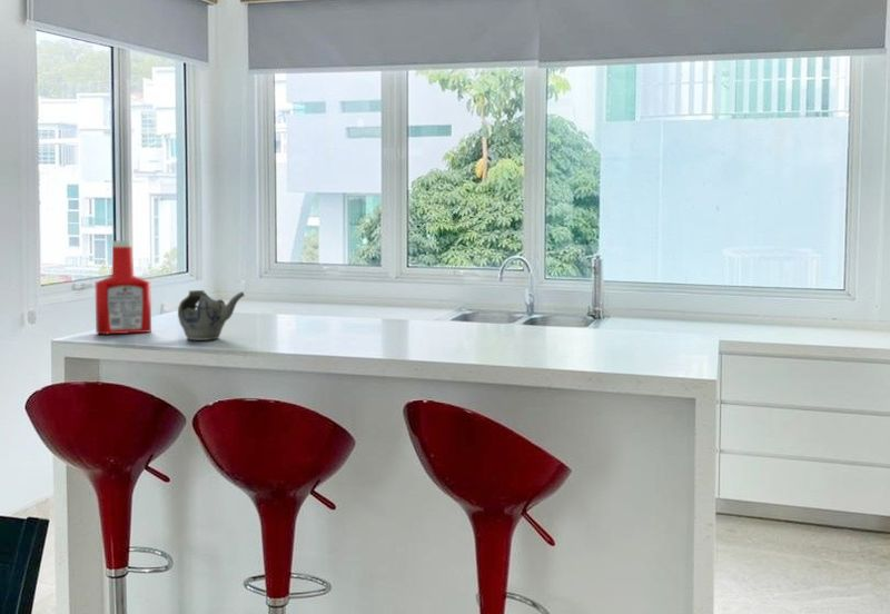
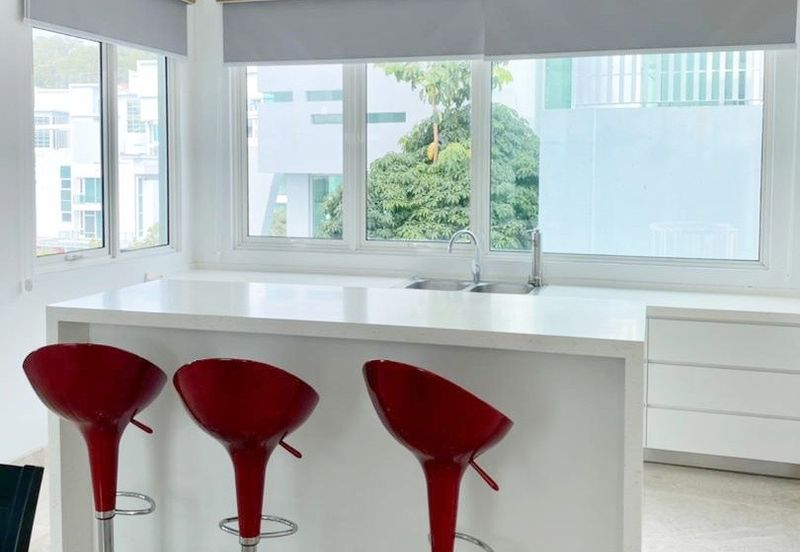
- teapot [177,289,246,341]
- soap bottle [95,240,152,335]
